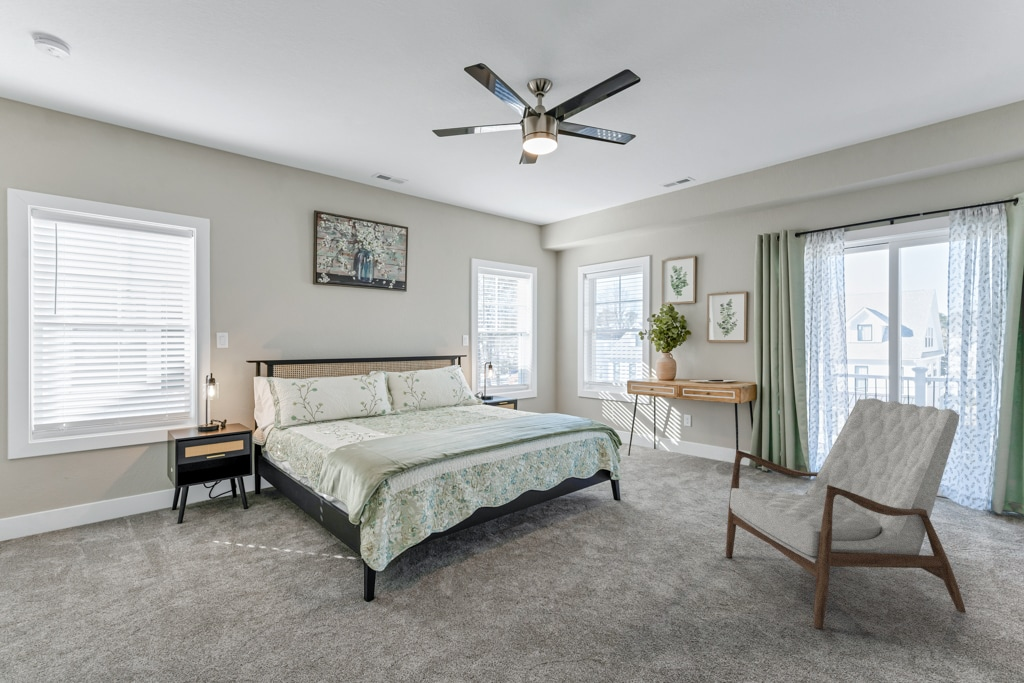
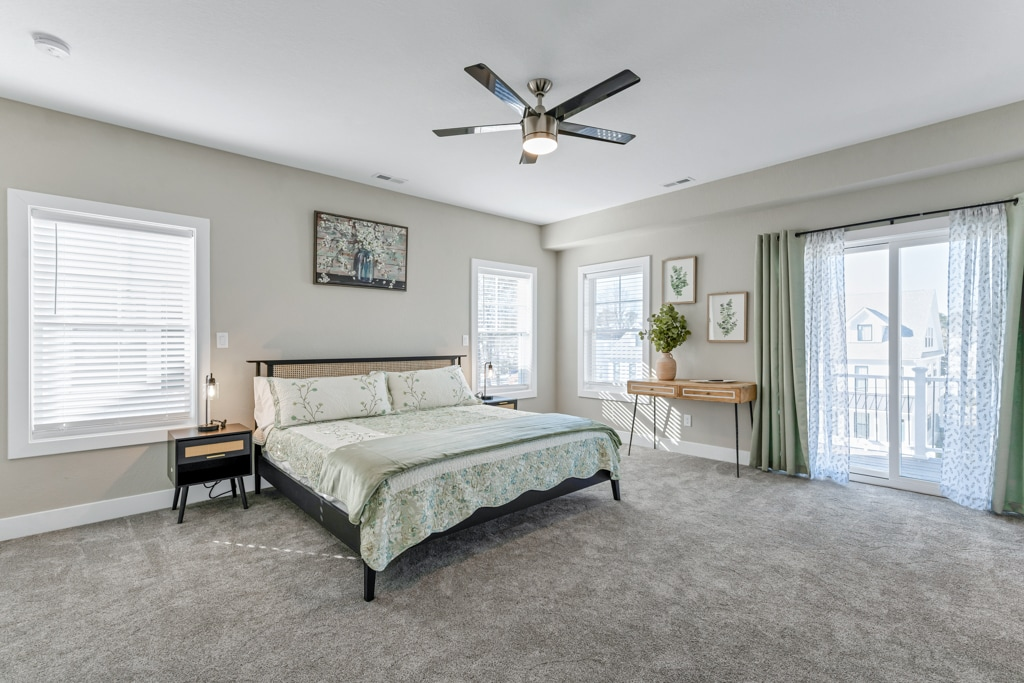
- armchair [725,397,967,629]
